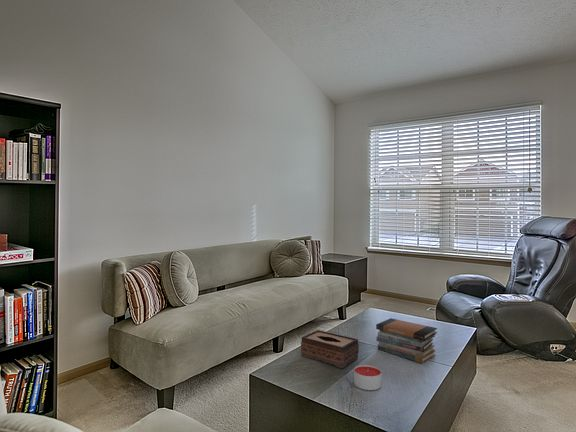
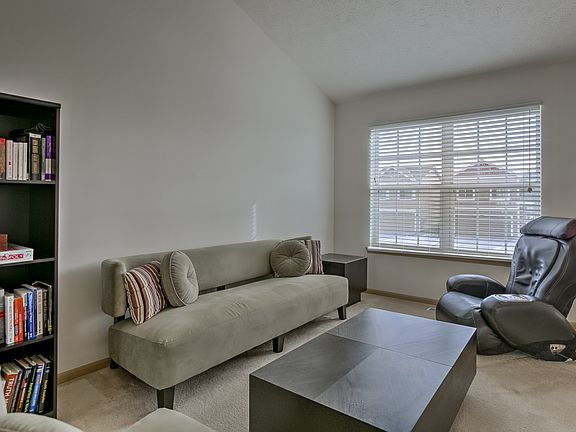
- tissue box [300,329,360,369]
- book stack [375,317,438,364]
- candle [353,364,382,391]
